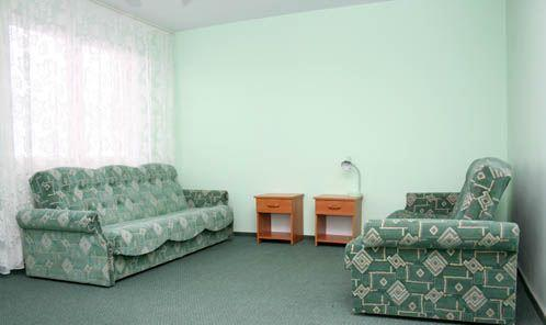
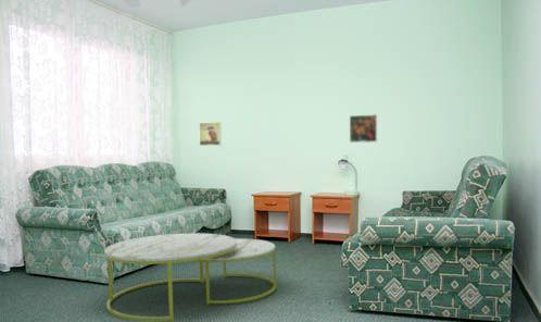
+ coffee table [103,232,277,322]
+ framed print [198,121,222,147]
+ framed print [349,113,378,144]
